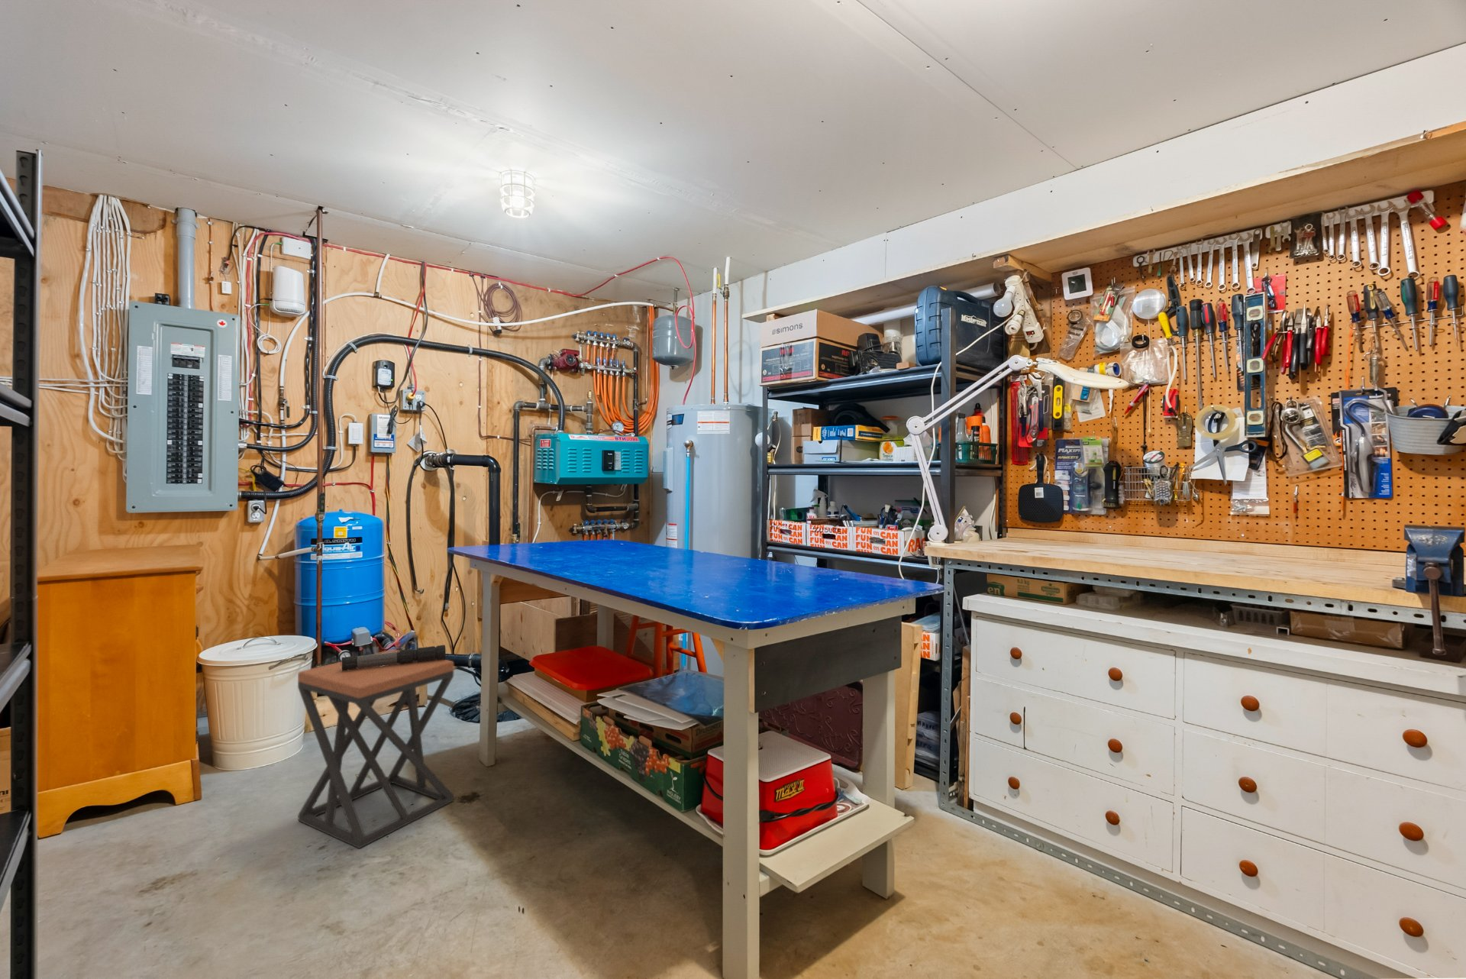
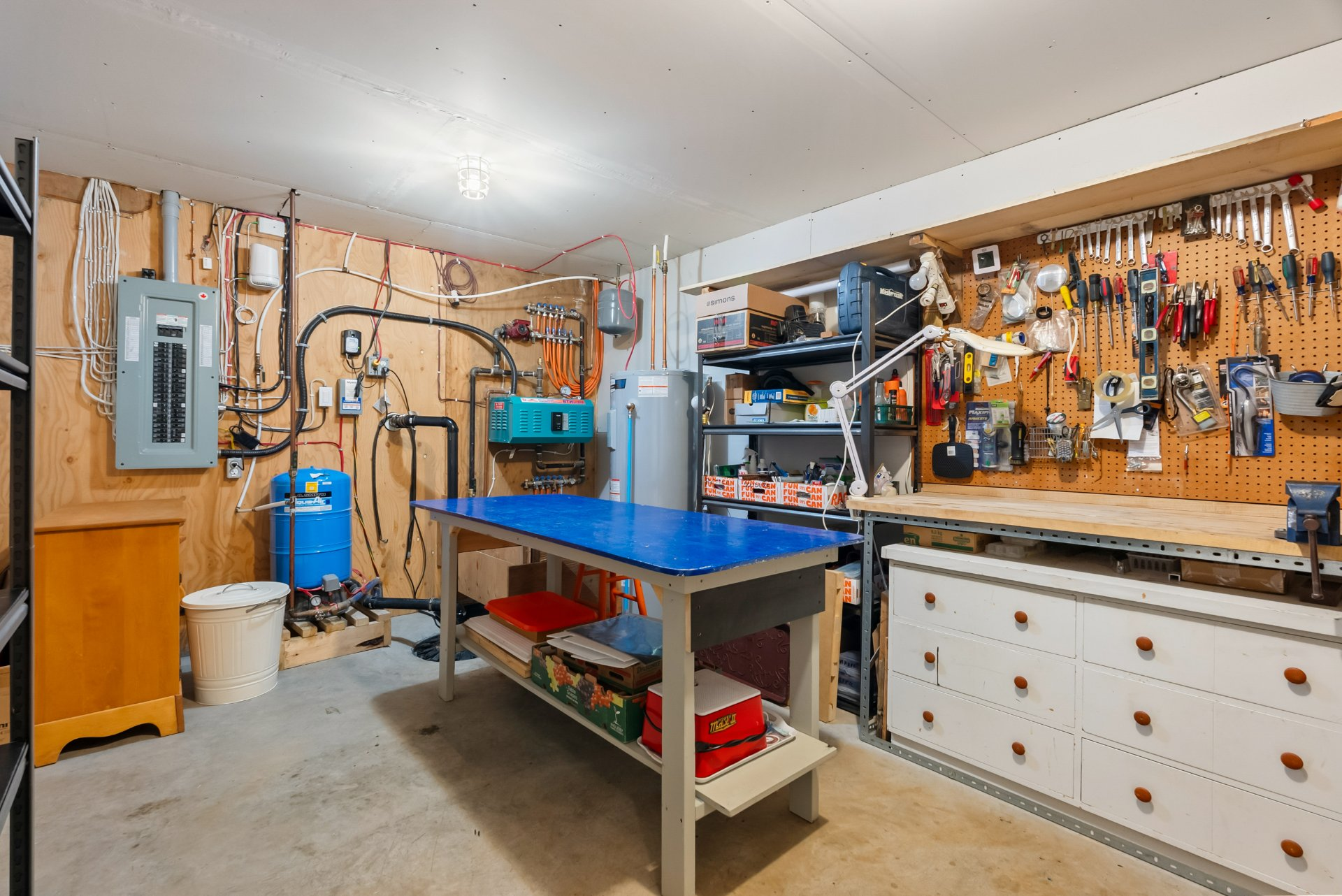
- flashlight [341,645,447,671]
- stool [297,648,454,849]
